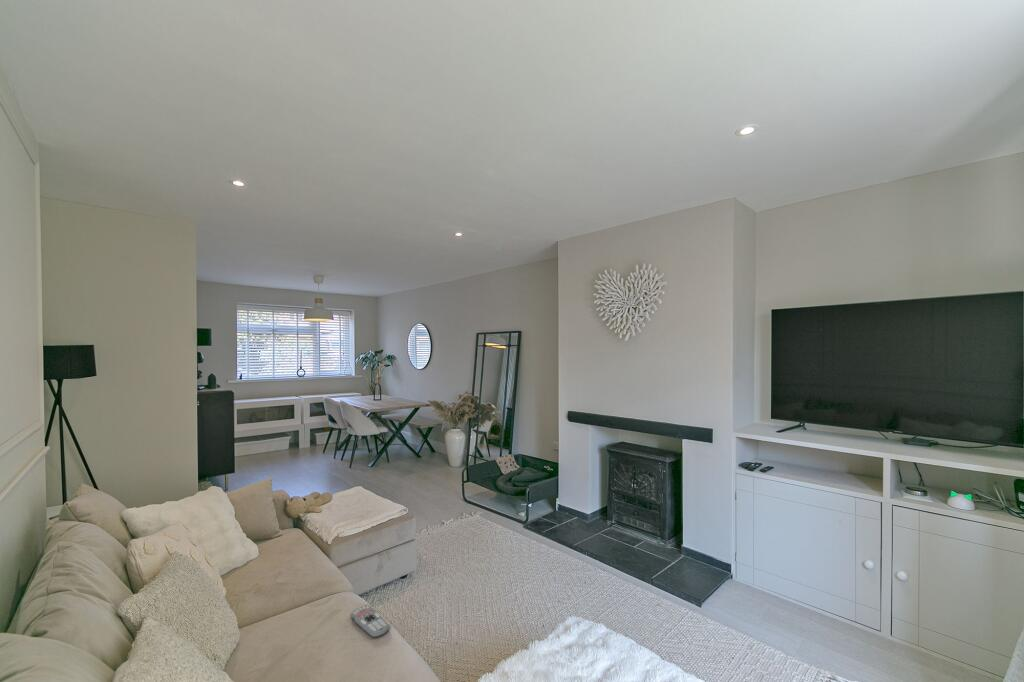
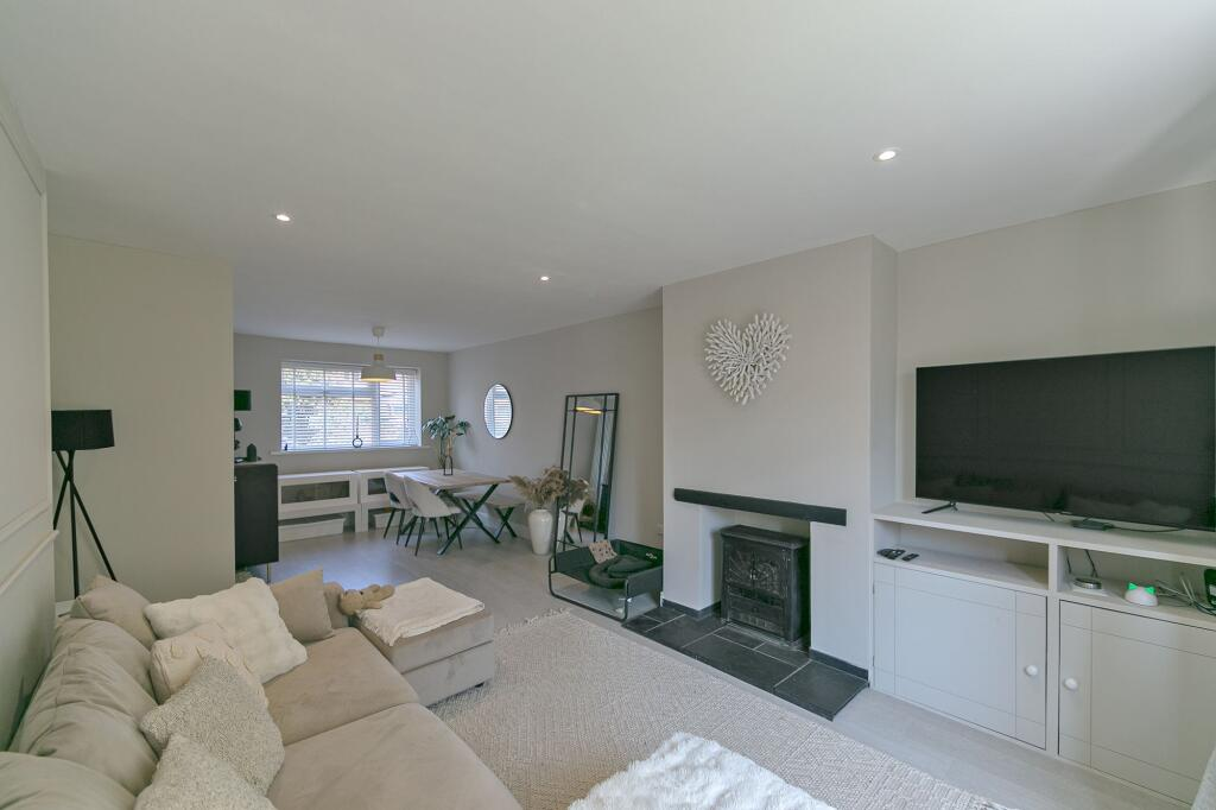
- remote control [349,603,390,638]
